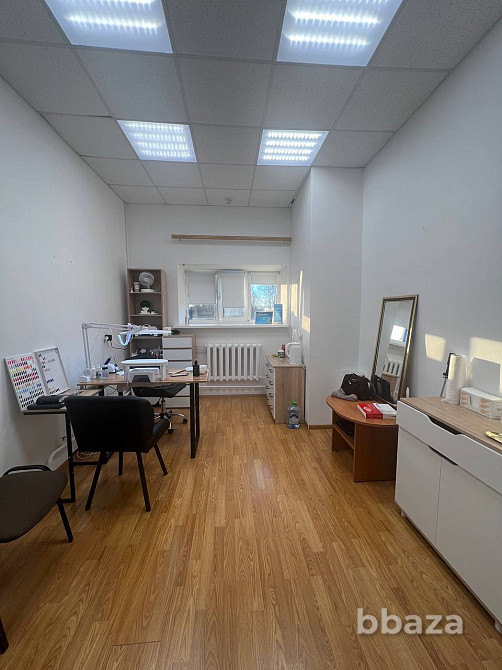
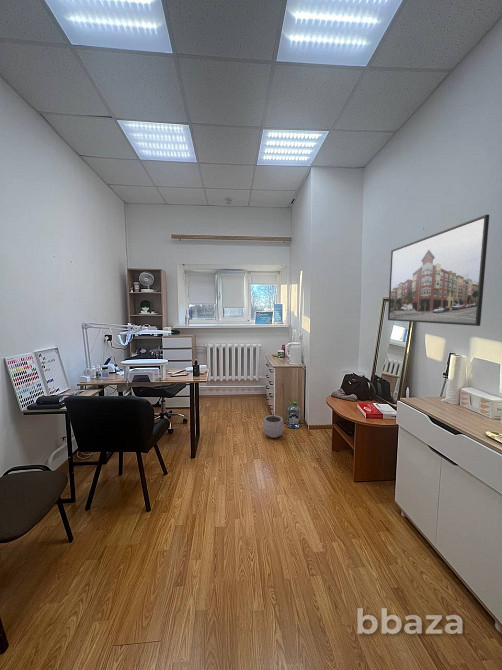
+ plant pot [262,411,285,439]
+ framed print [387,214,490,327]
